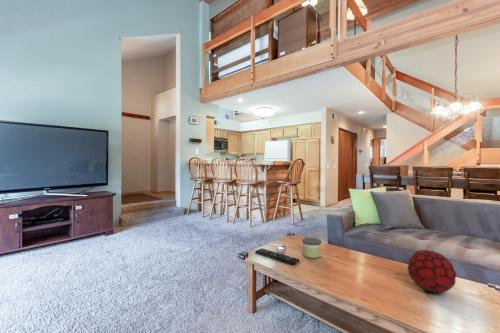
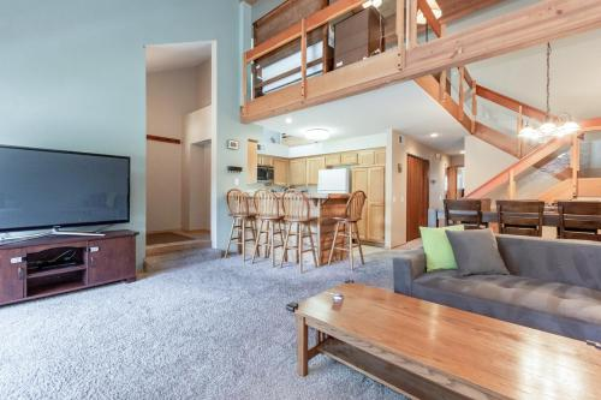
- remote control [254,247,300,266]
- candle [301,237,322,259]
- decorative orb [406,249,457,294]
